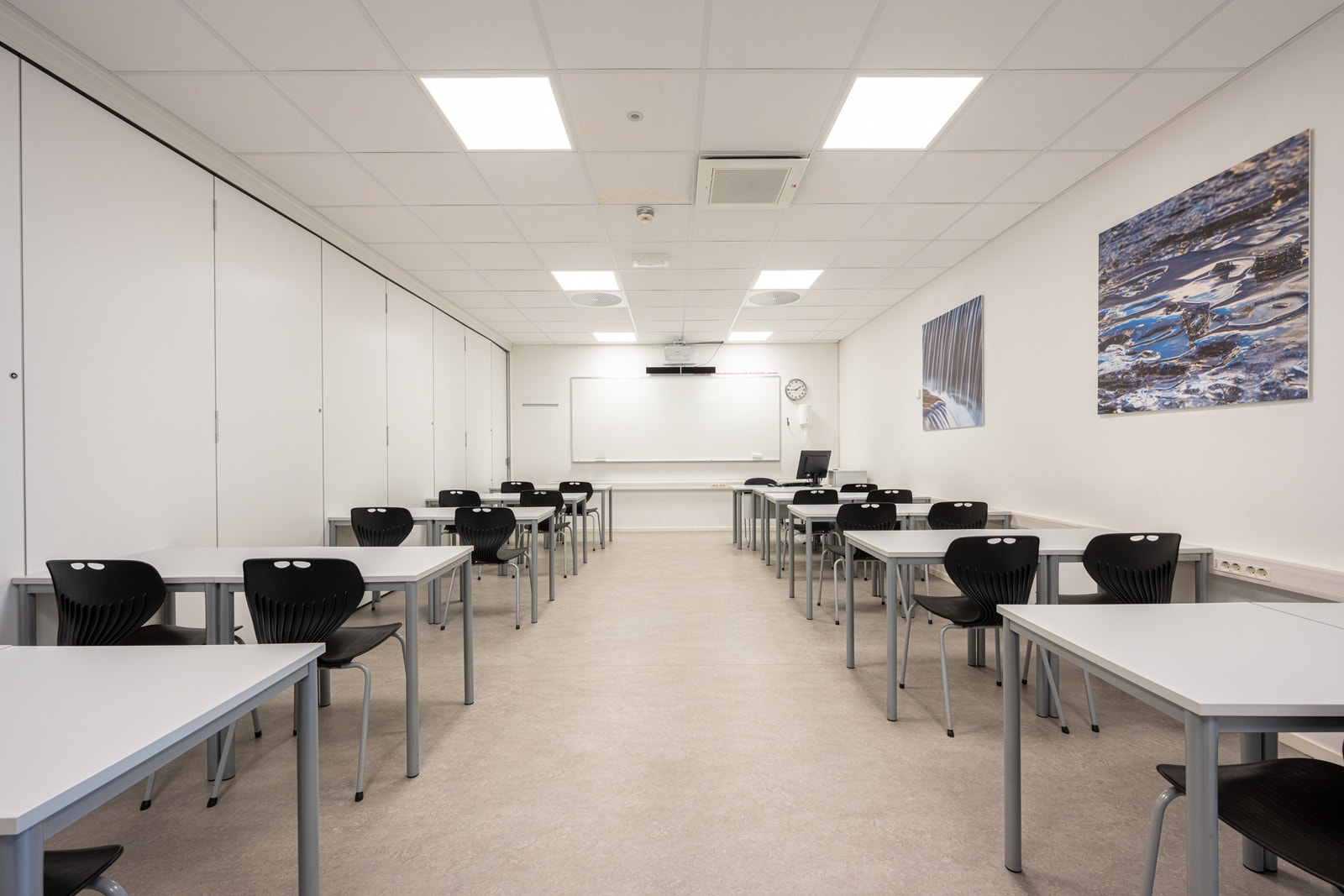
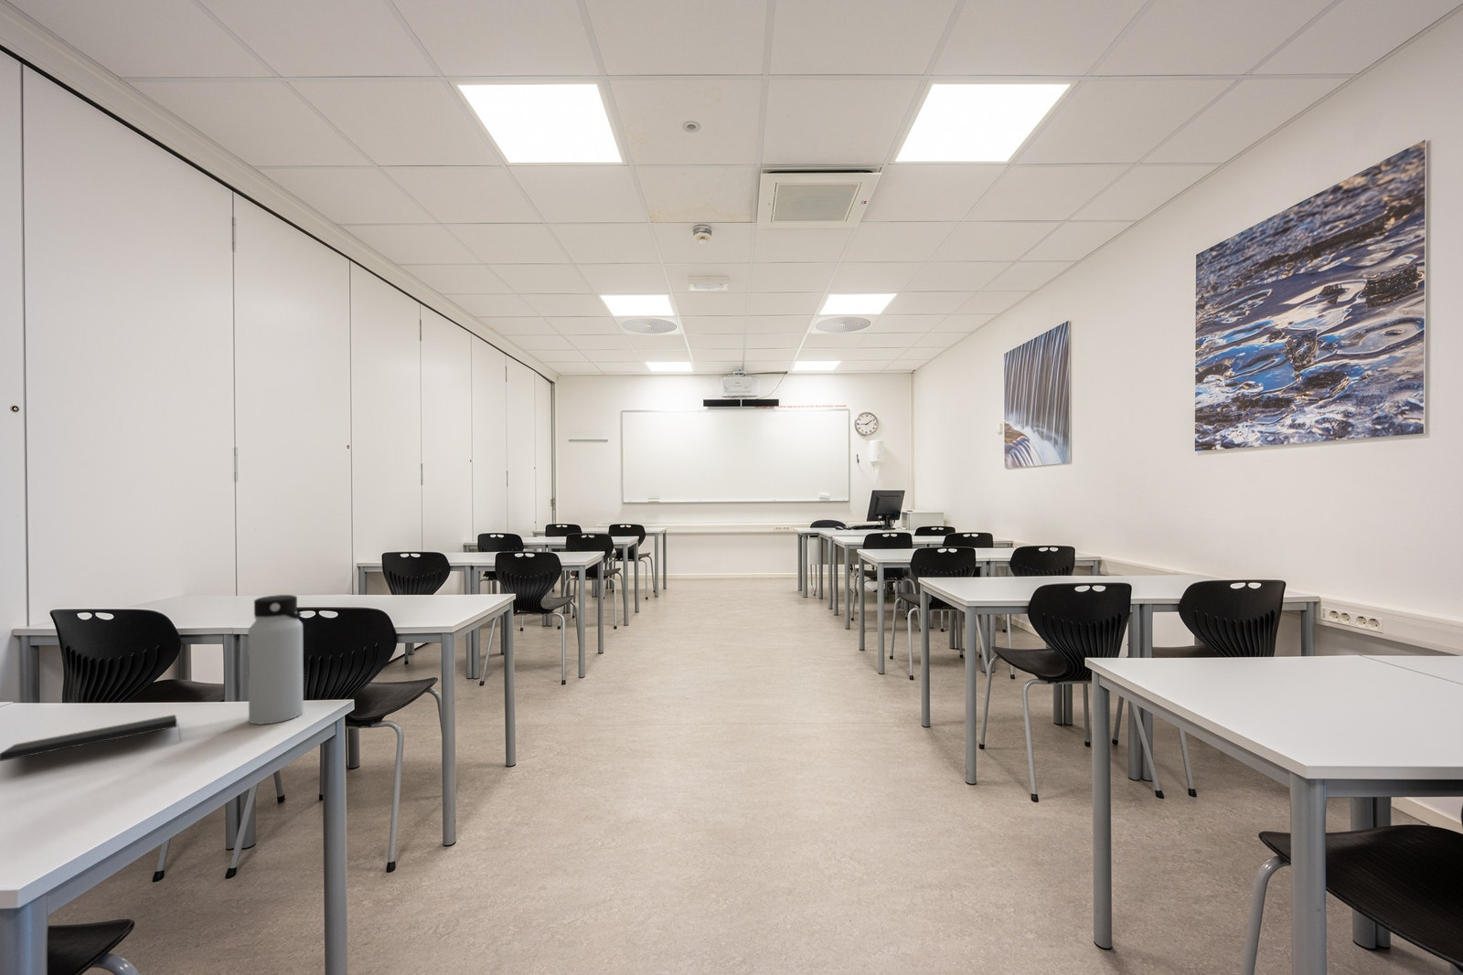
+ notepad [0,714,182,762]
+ water bottle [247,594,305,725]
